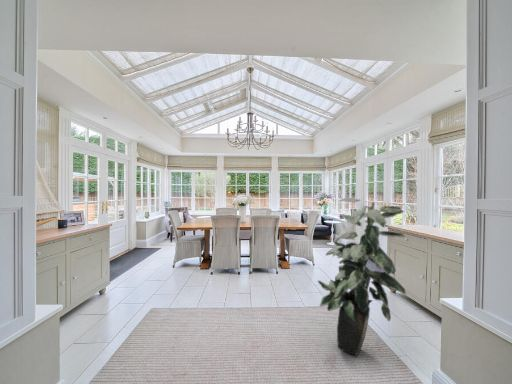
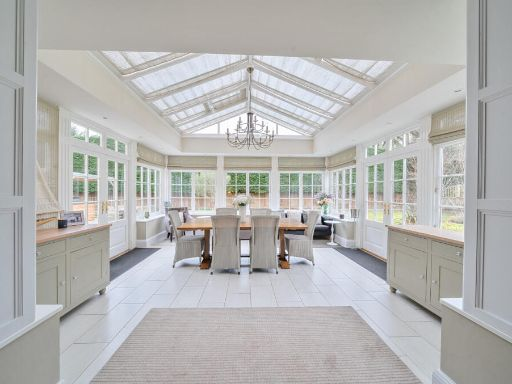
- indoor plant [317,197,407,357]
